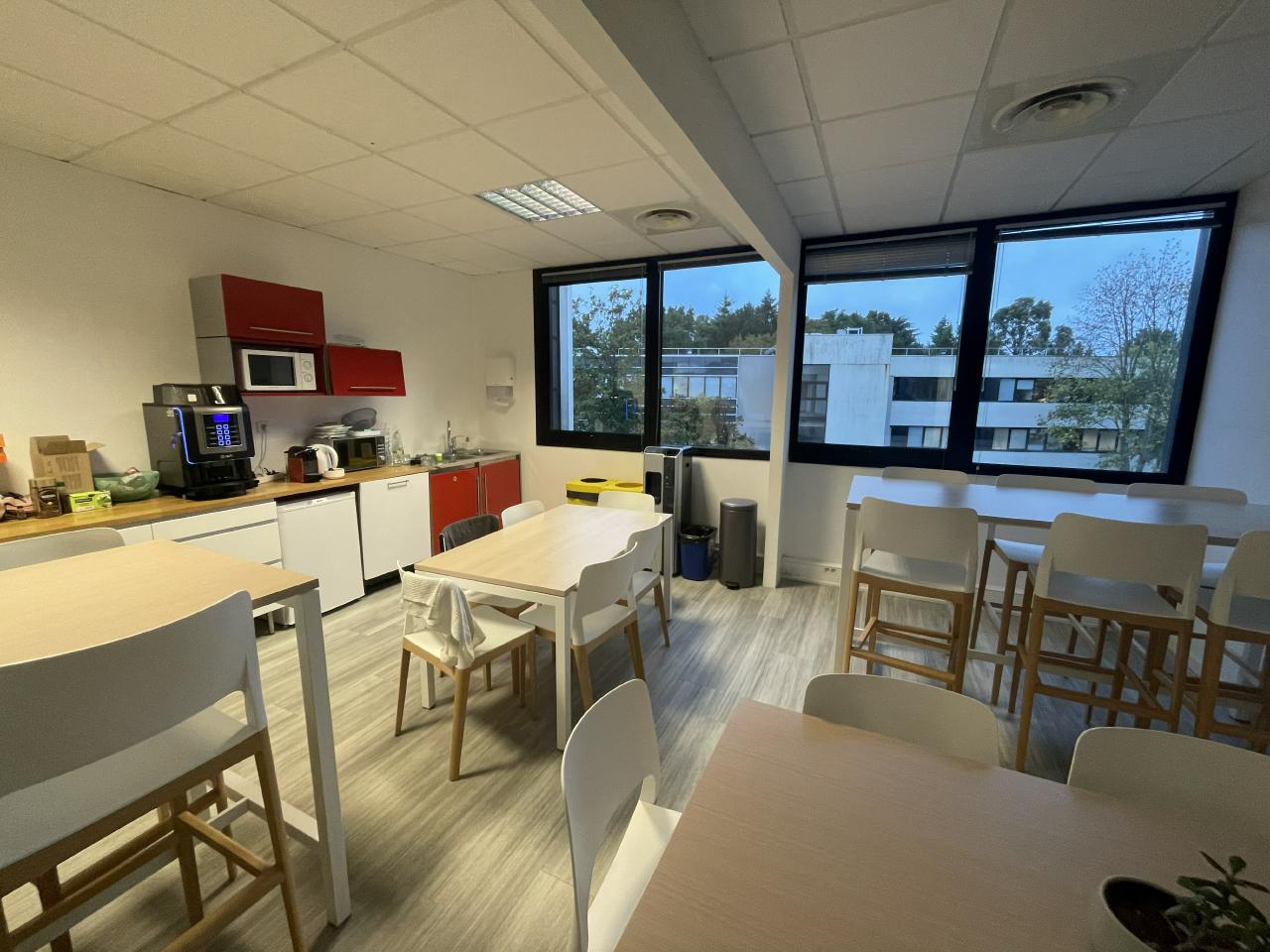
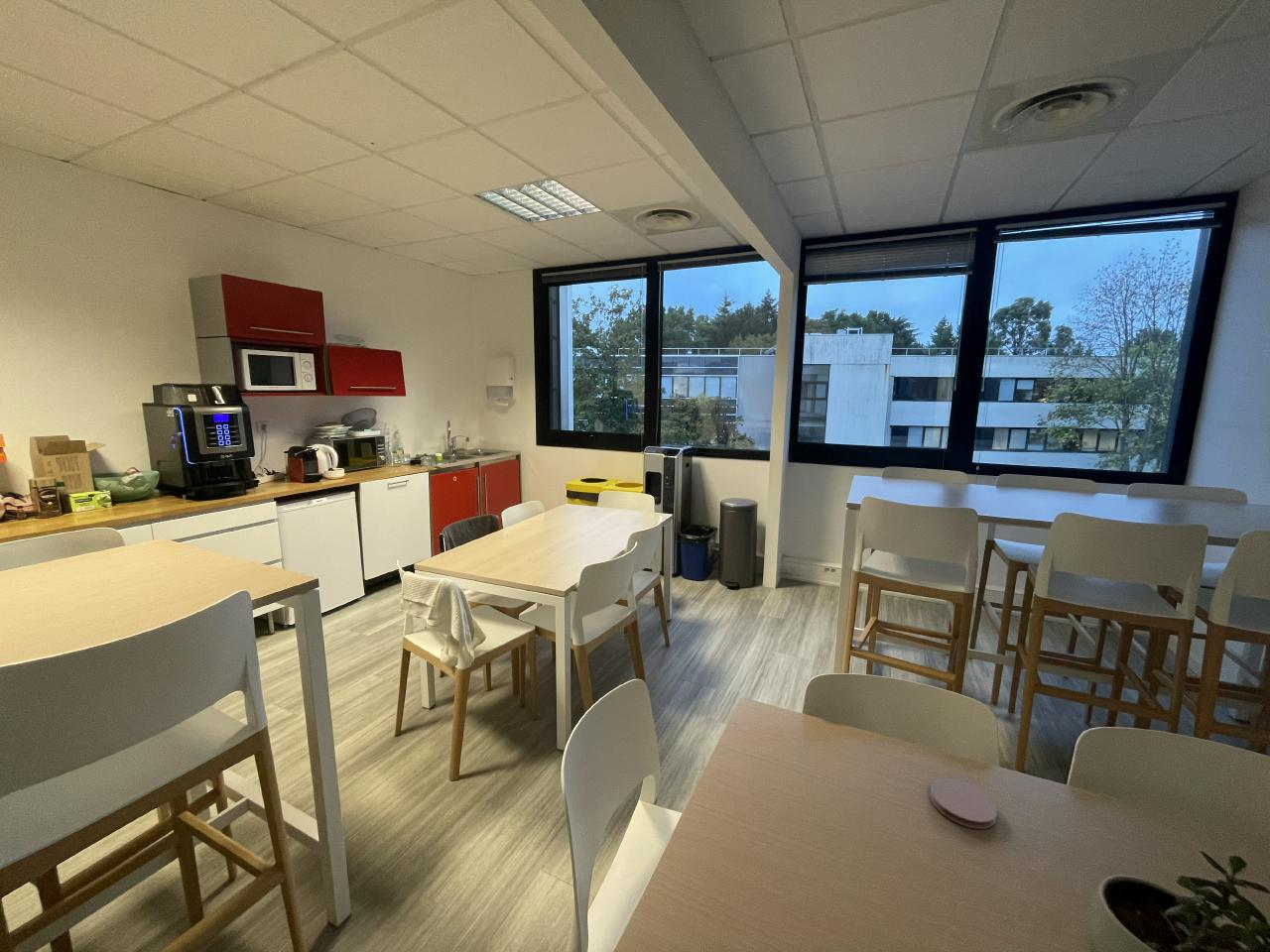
+ coaster [929,776,998,830]
